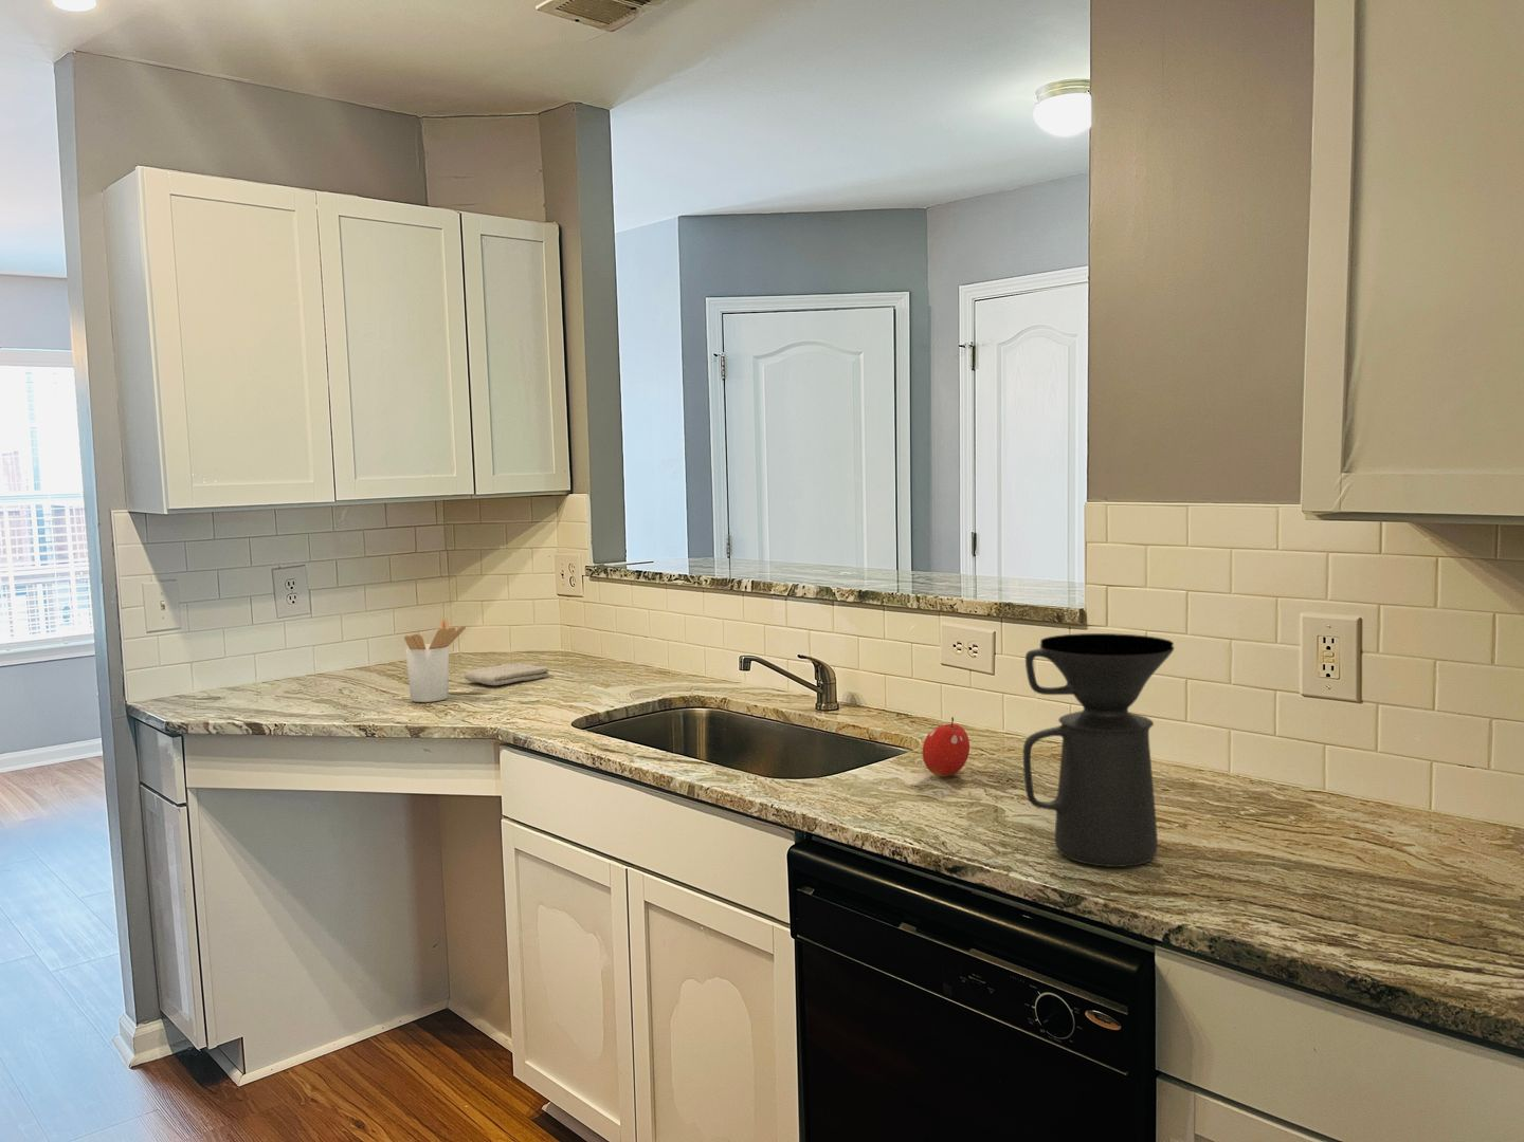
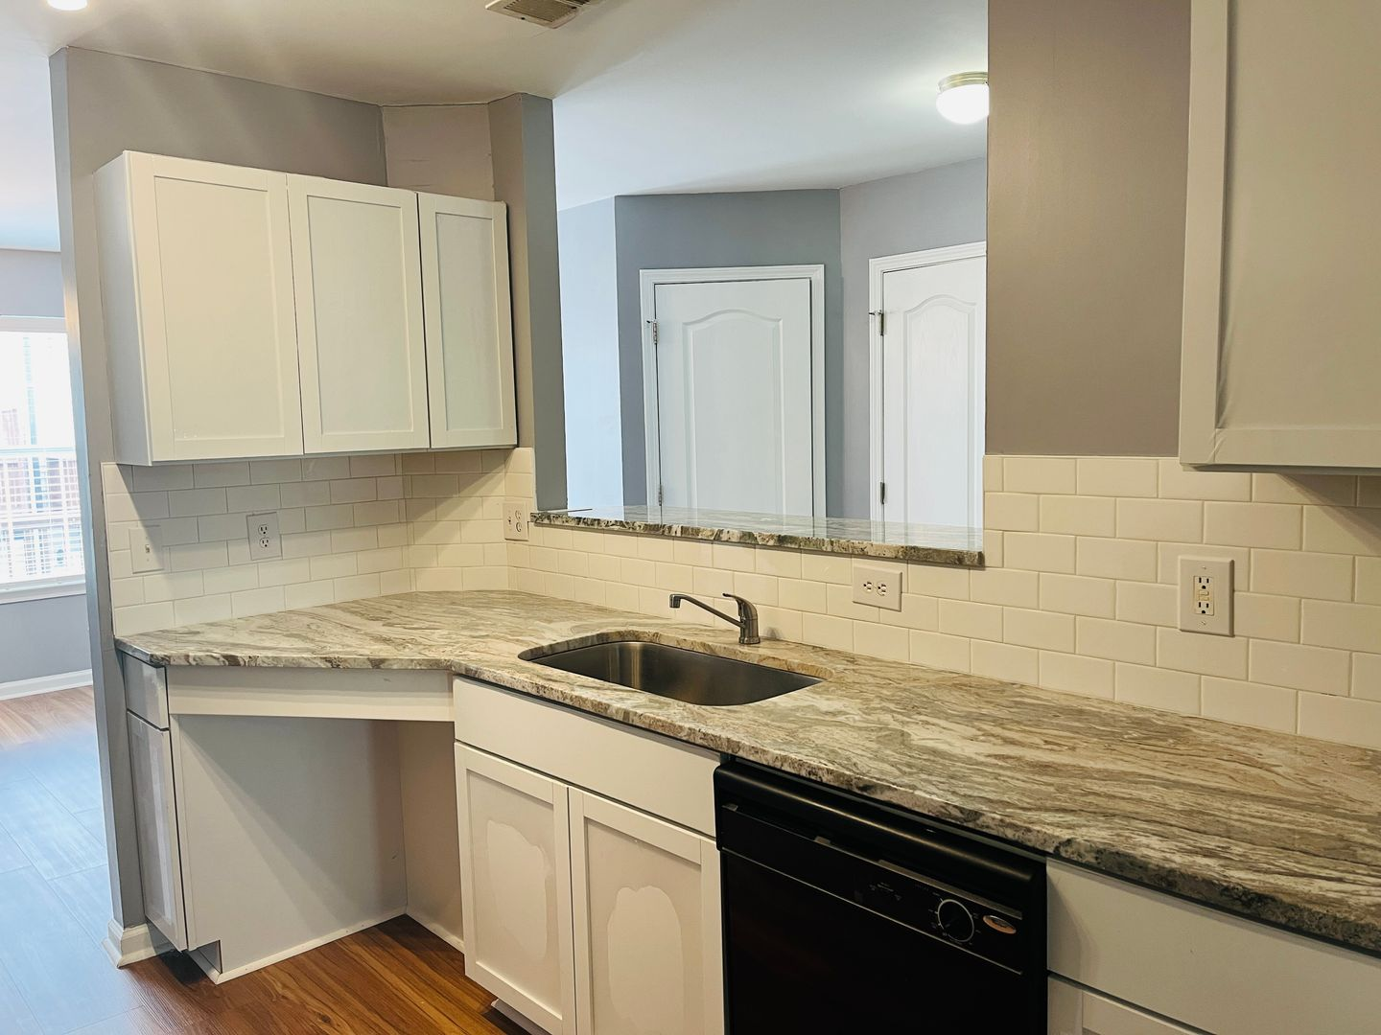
- coffee maker [1022,632,1175,868]
- fruit [922,716,971,777]
- utensil holder [403,618,467,703]
- washcloth [462,662,551,686]
